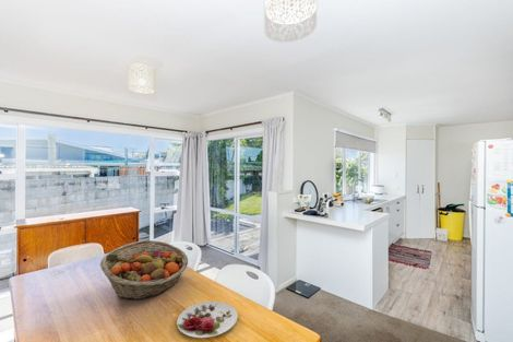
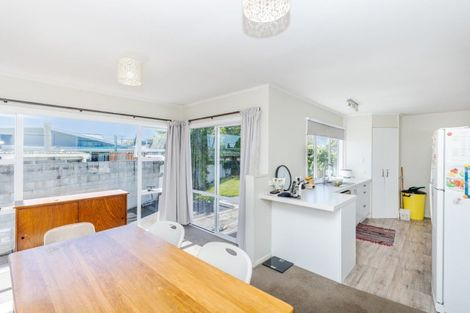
- plate [176,300,239,339]
- fruit basket [99,239,189,300]
